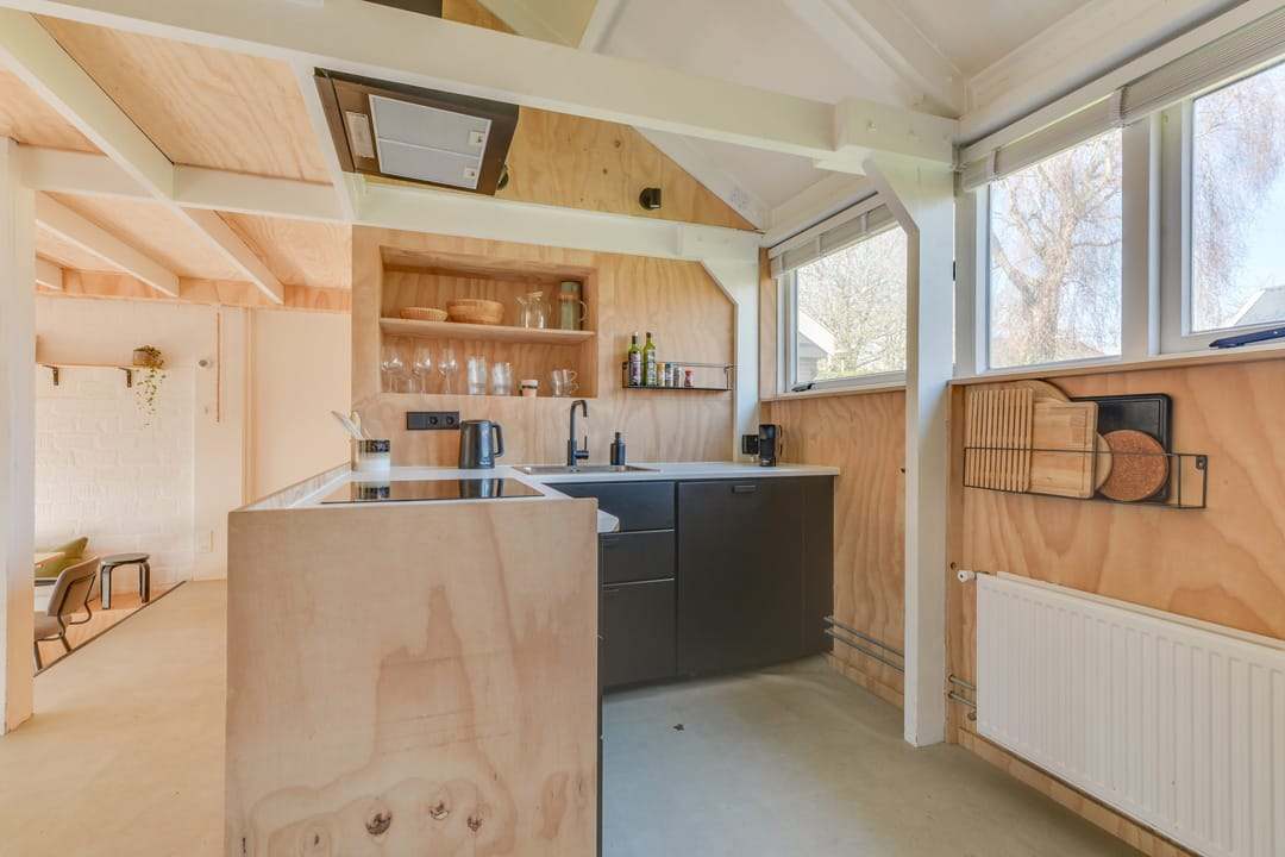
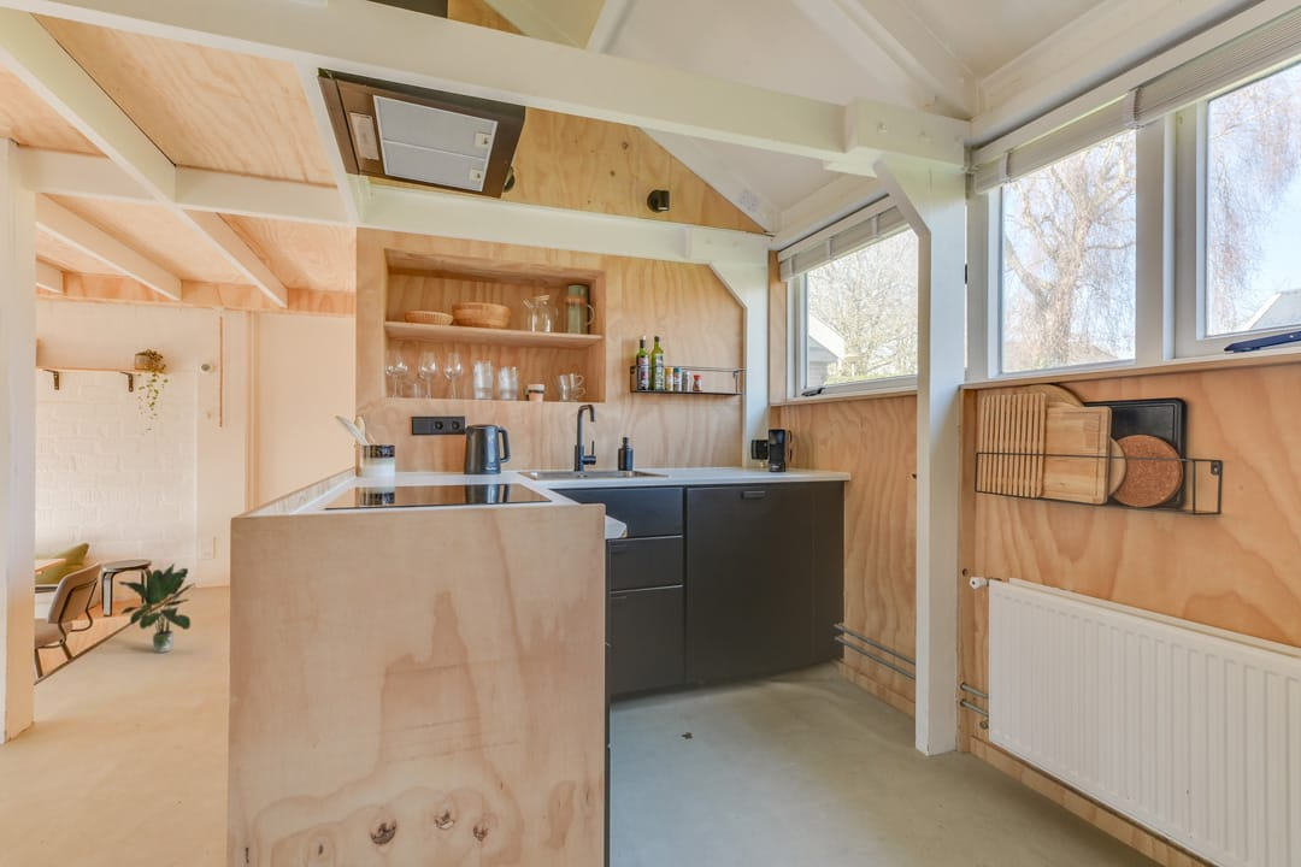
+ potted plant [117,562,195,654]
